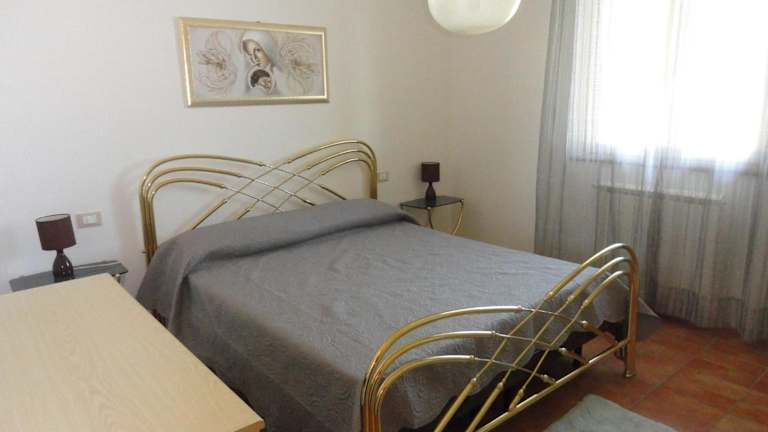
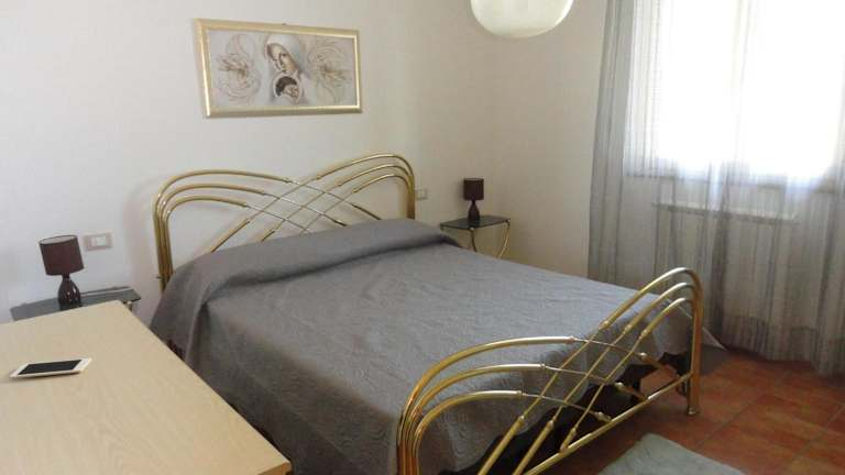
+ cell phone [9,357,92,379]
